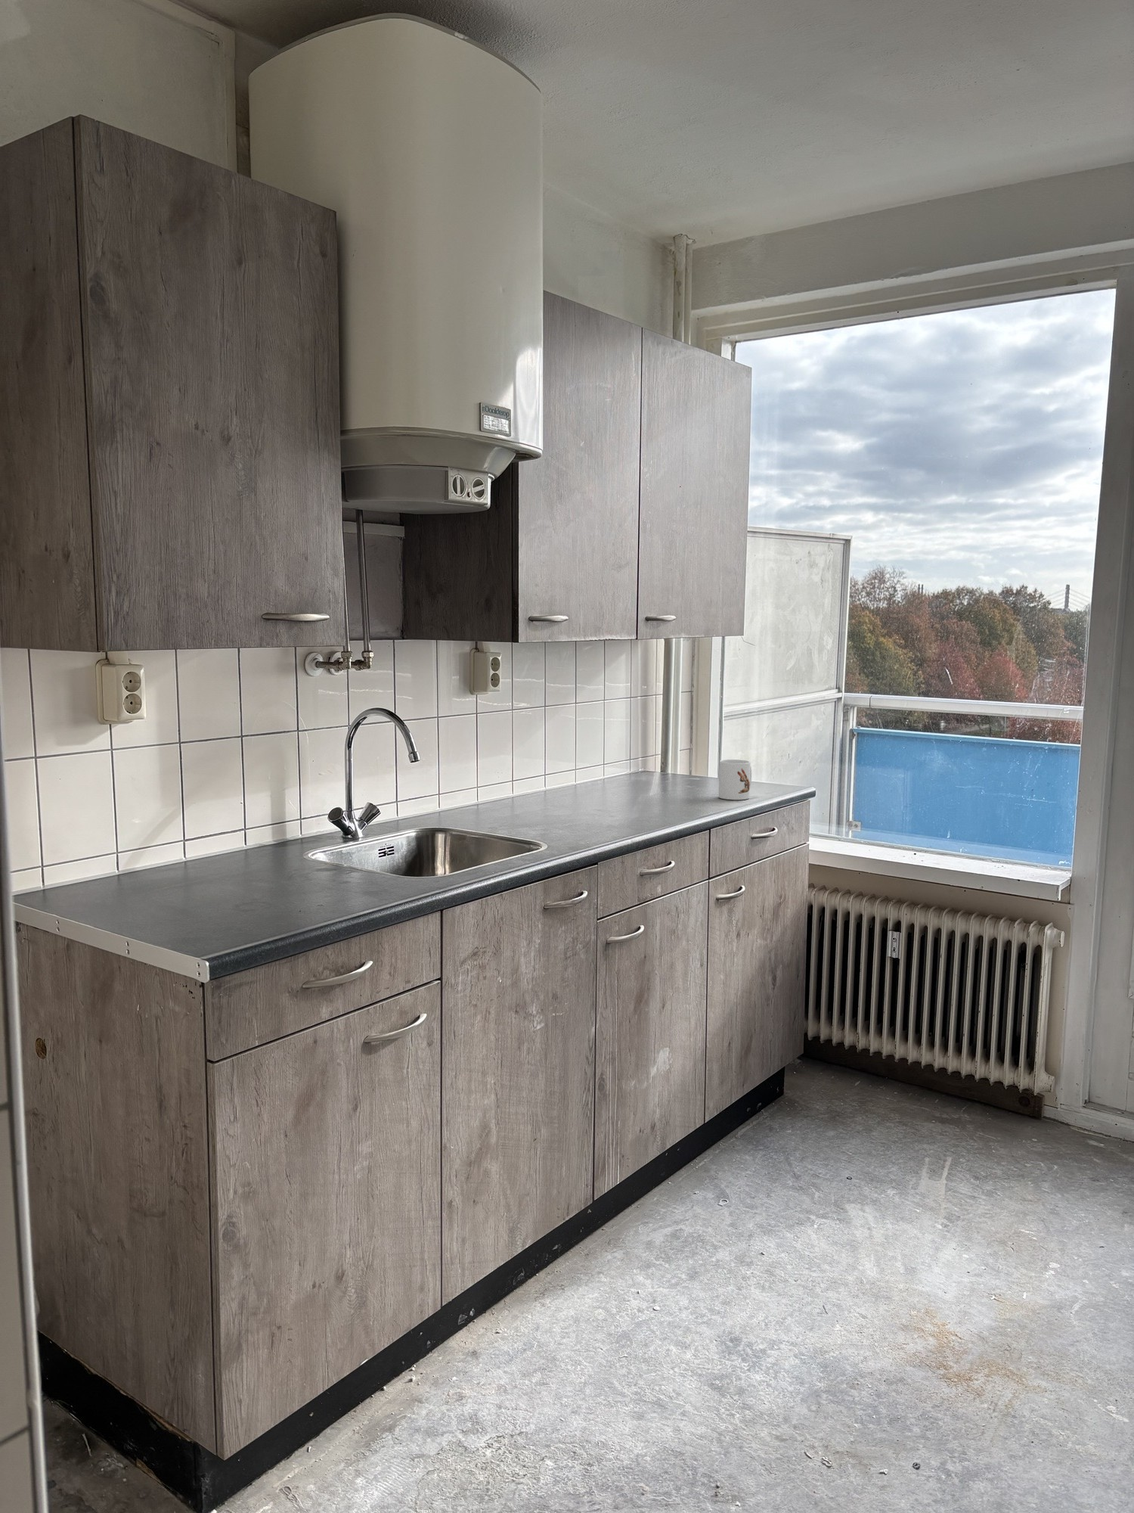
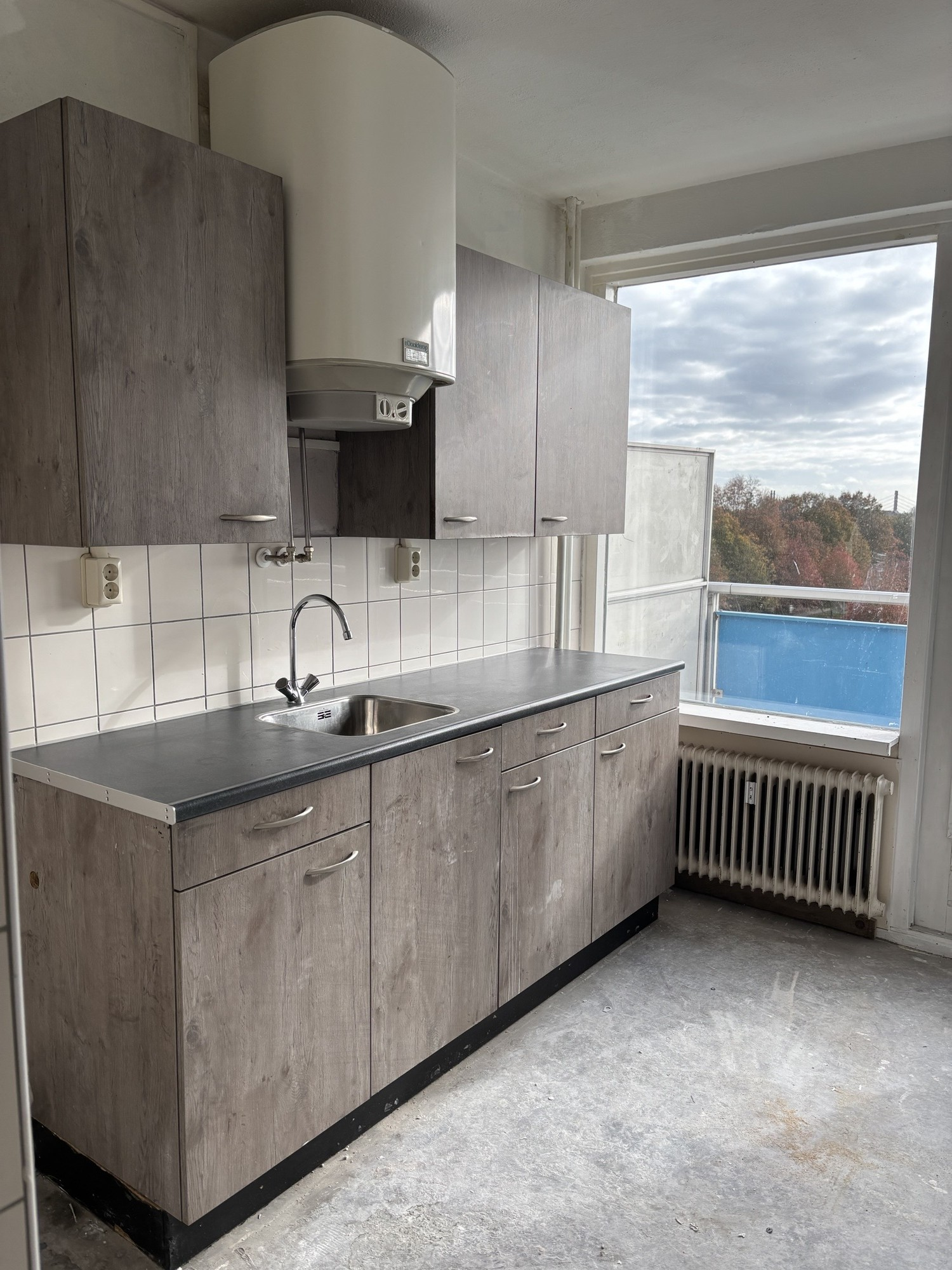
- mug [718,759,752,801]
